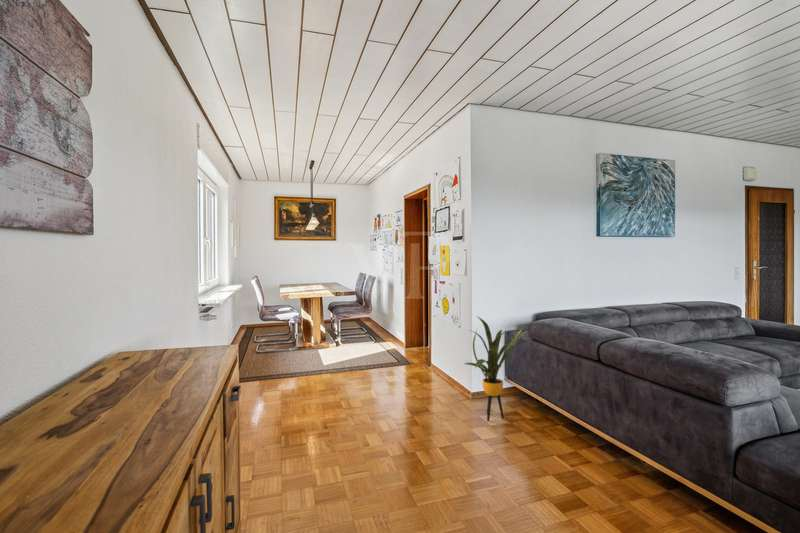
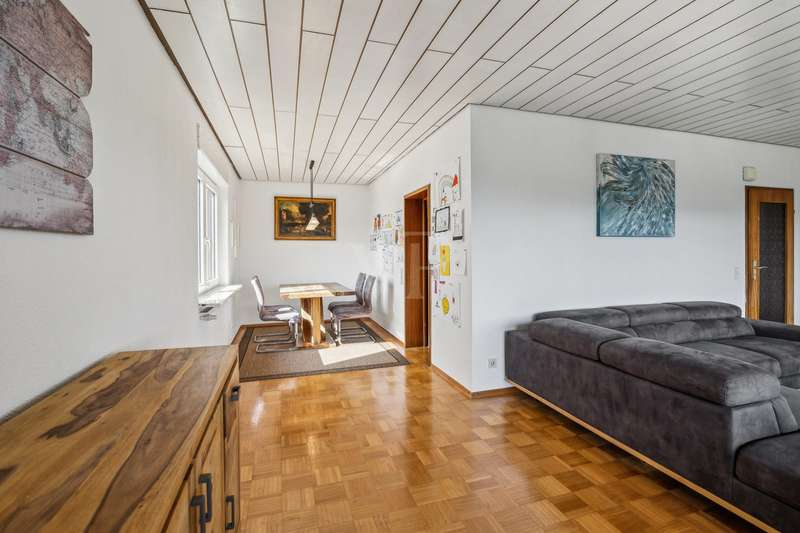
- house plant [464,315,532,422]
